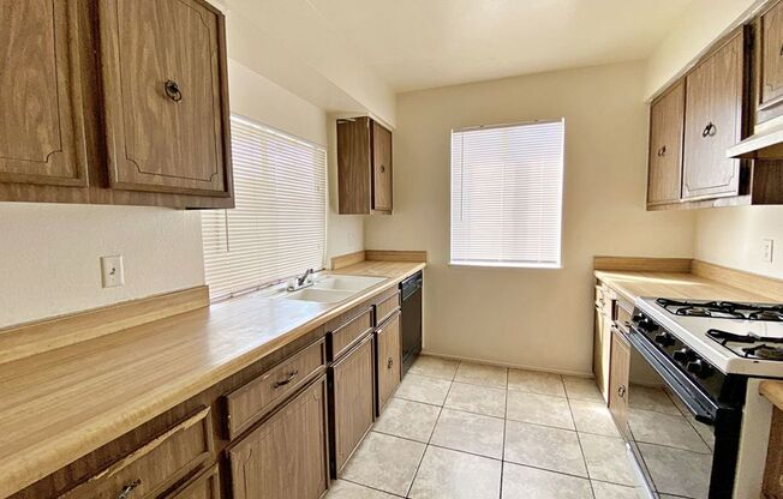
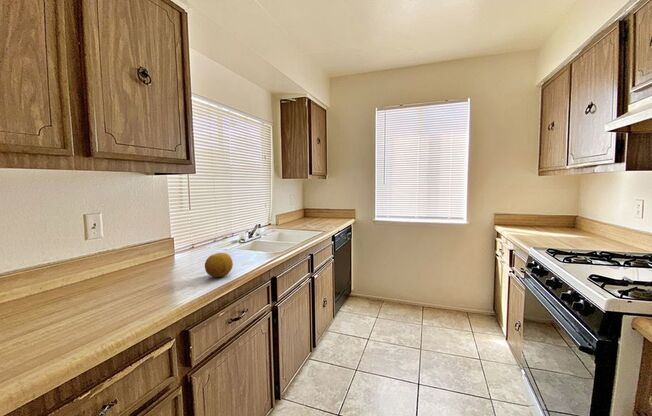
+ fruit [204,252,234,278]
